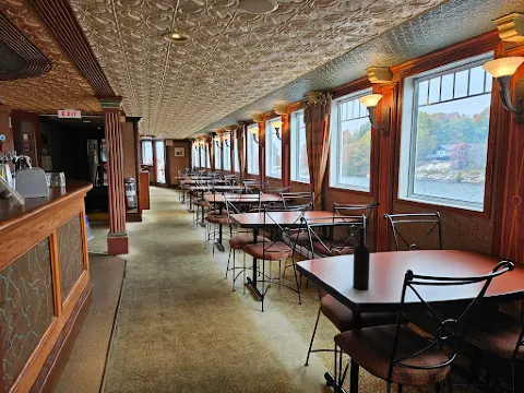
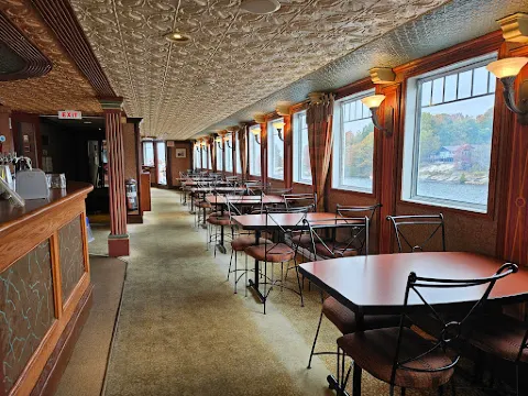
- wine bottle [352,226,371,291]
